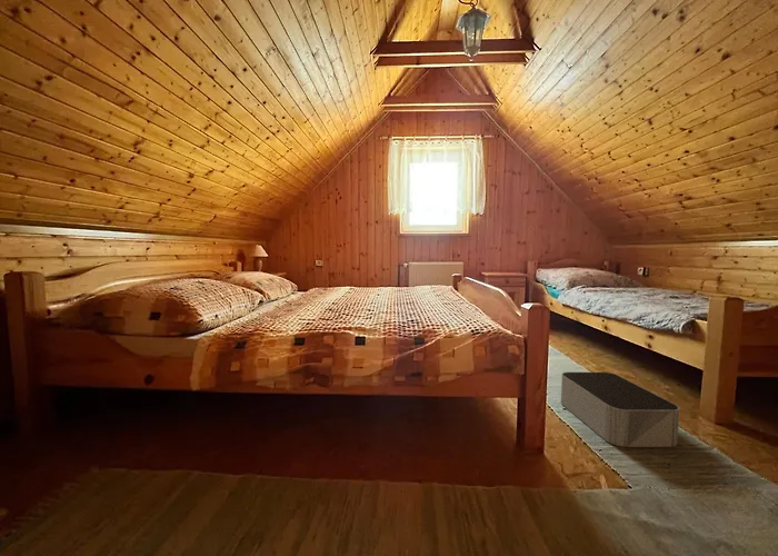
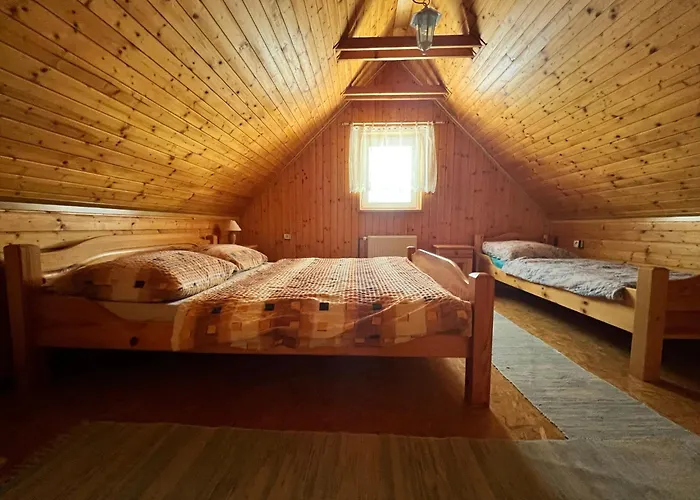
- storage bin [560,371,680,448]
